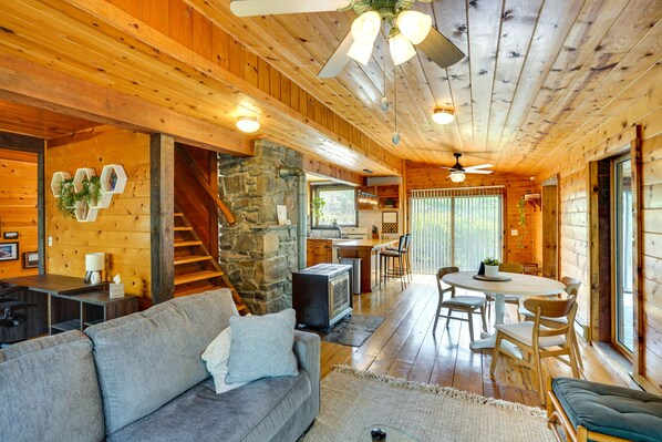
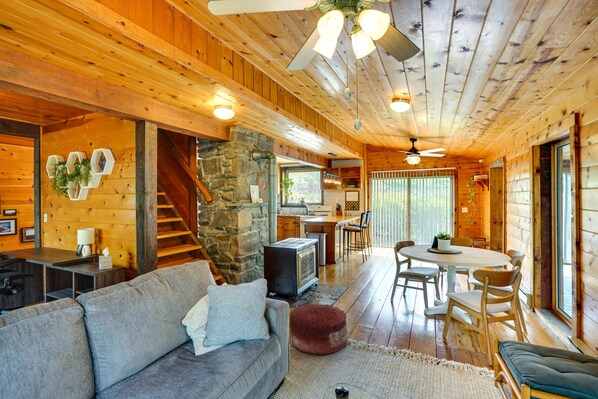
+ pouf [288,302,348,356]
